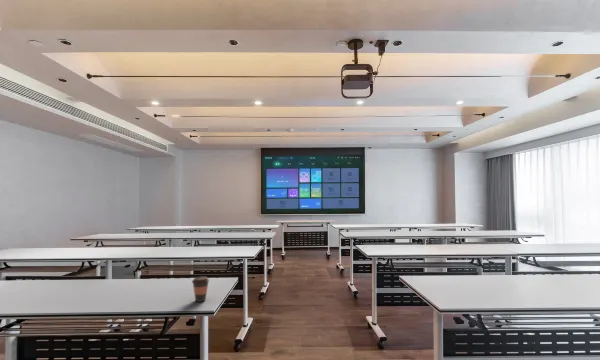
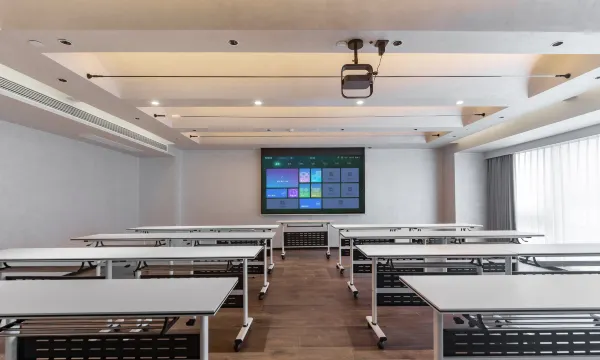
- coffee cup [191,276,210,303]
